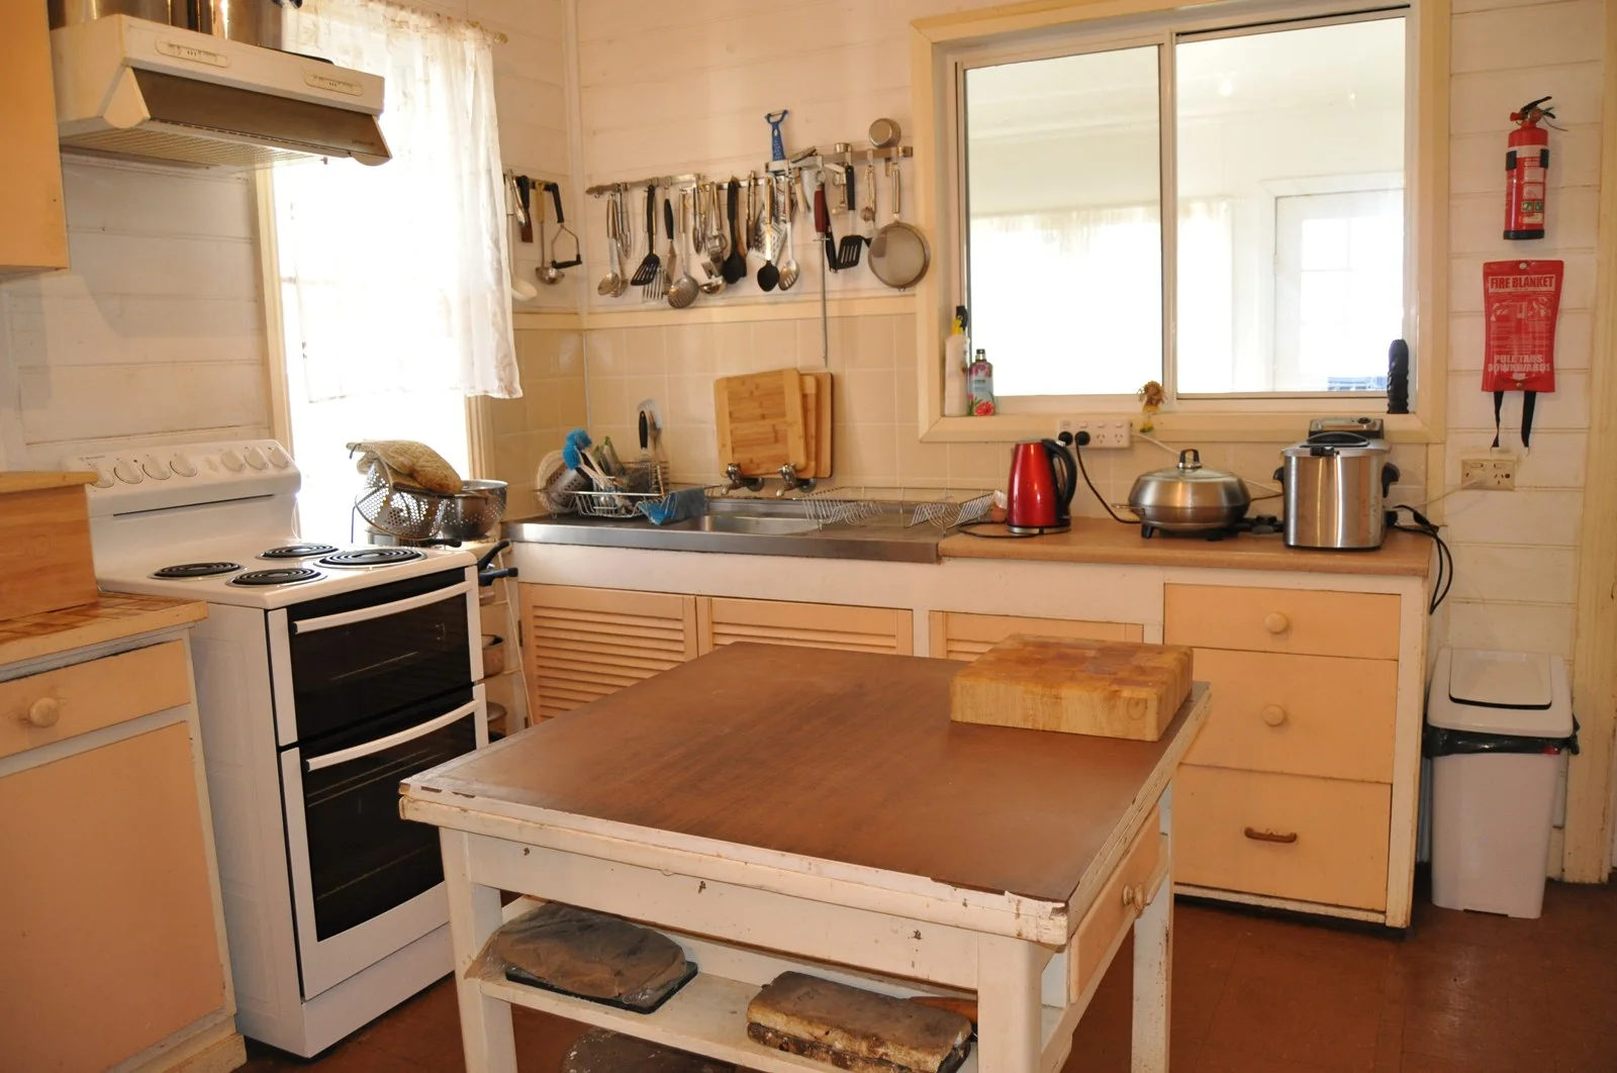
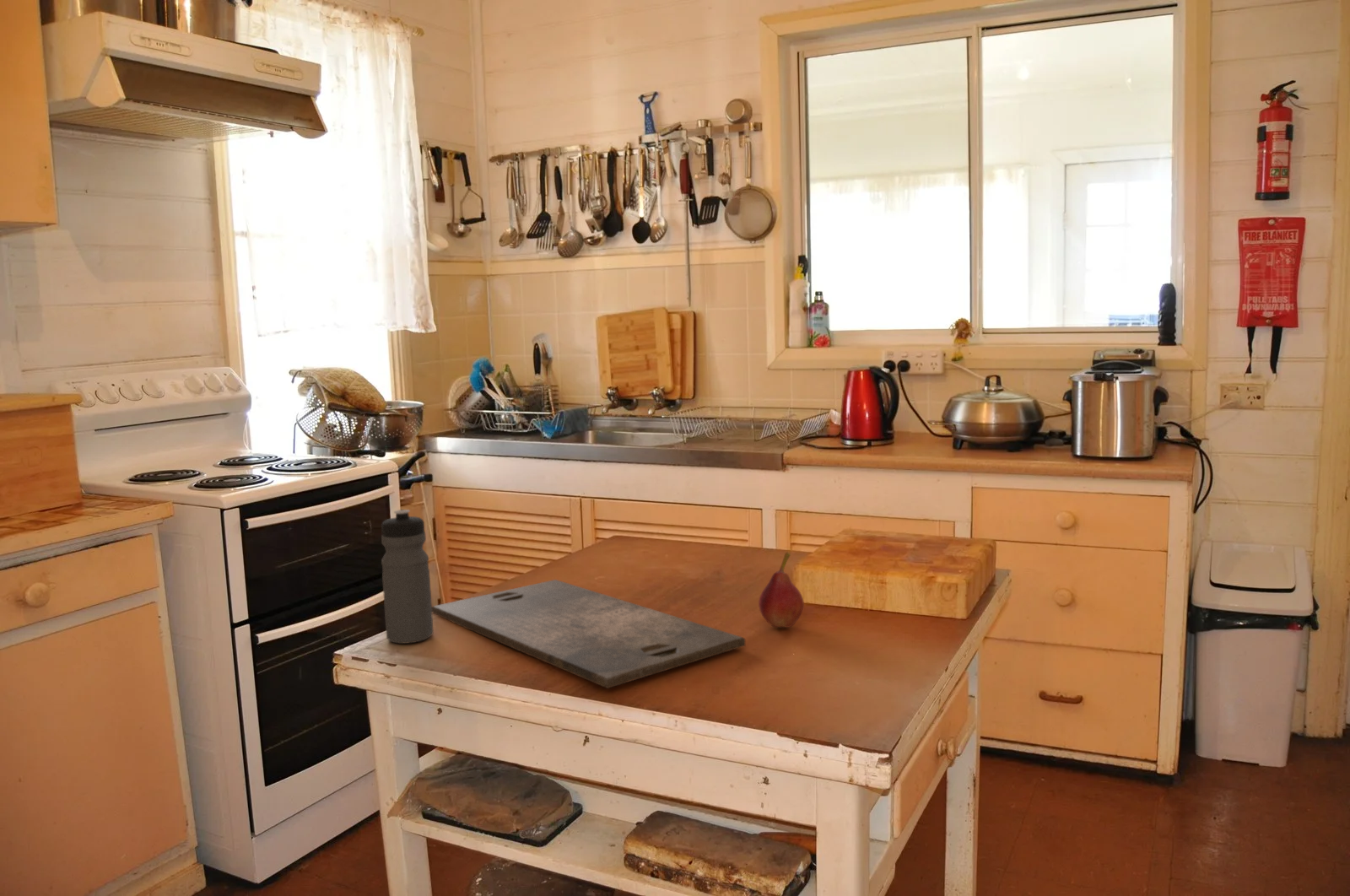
+ water bottle [381,509,435,645]
+ cutting board [432,579,746,689]
+ fruit [758,551,805,629]
